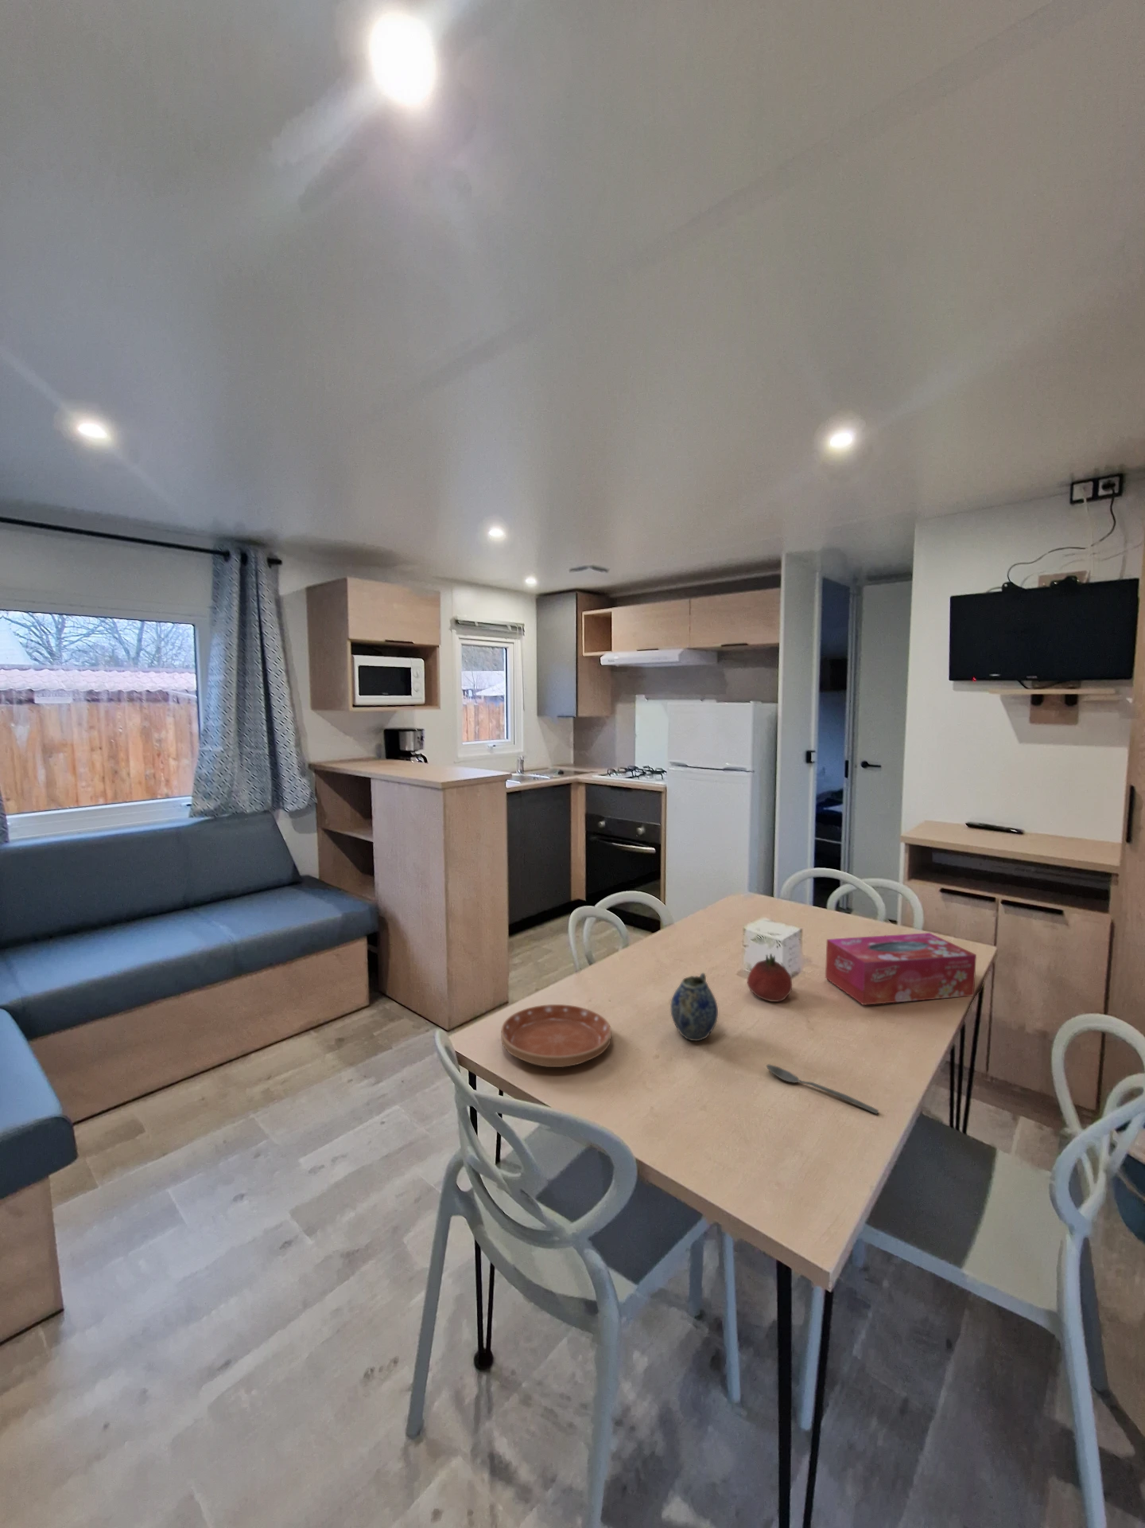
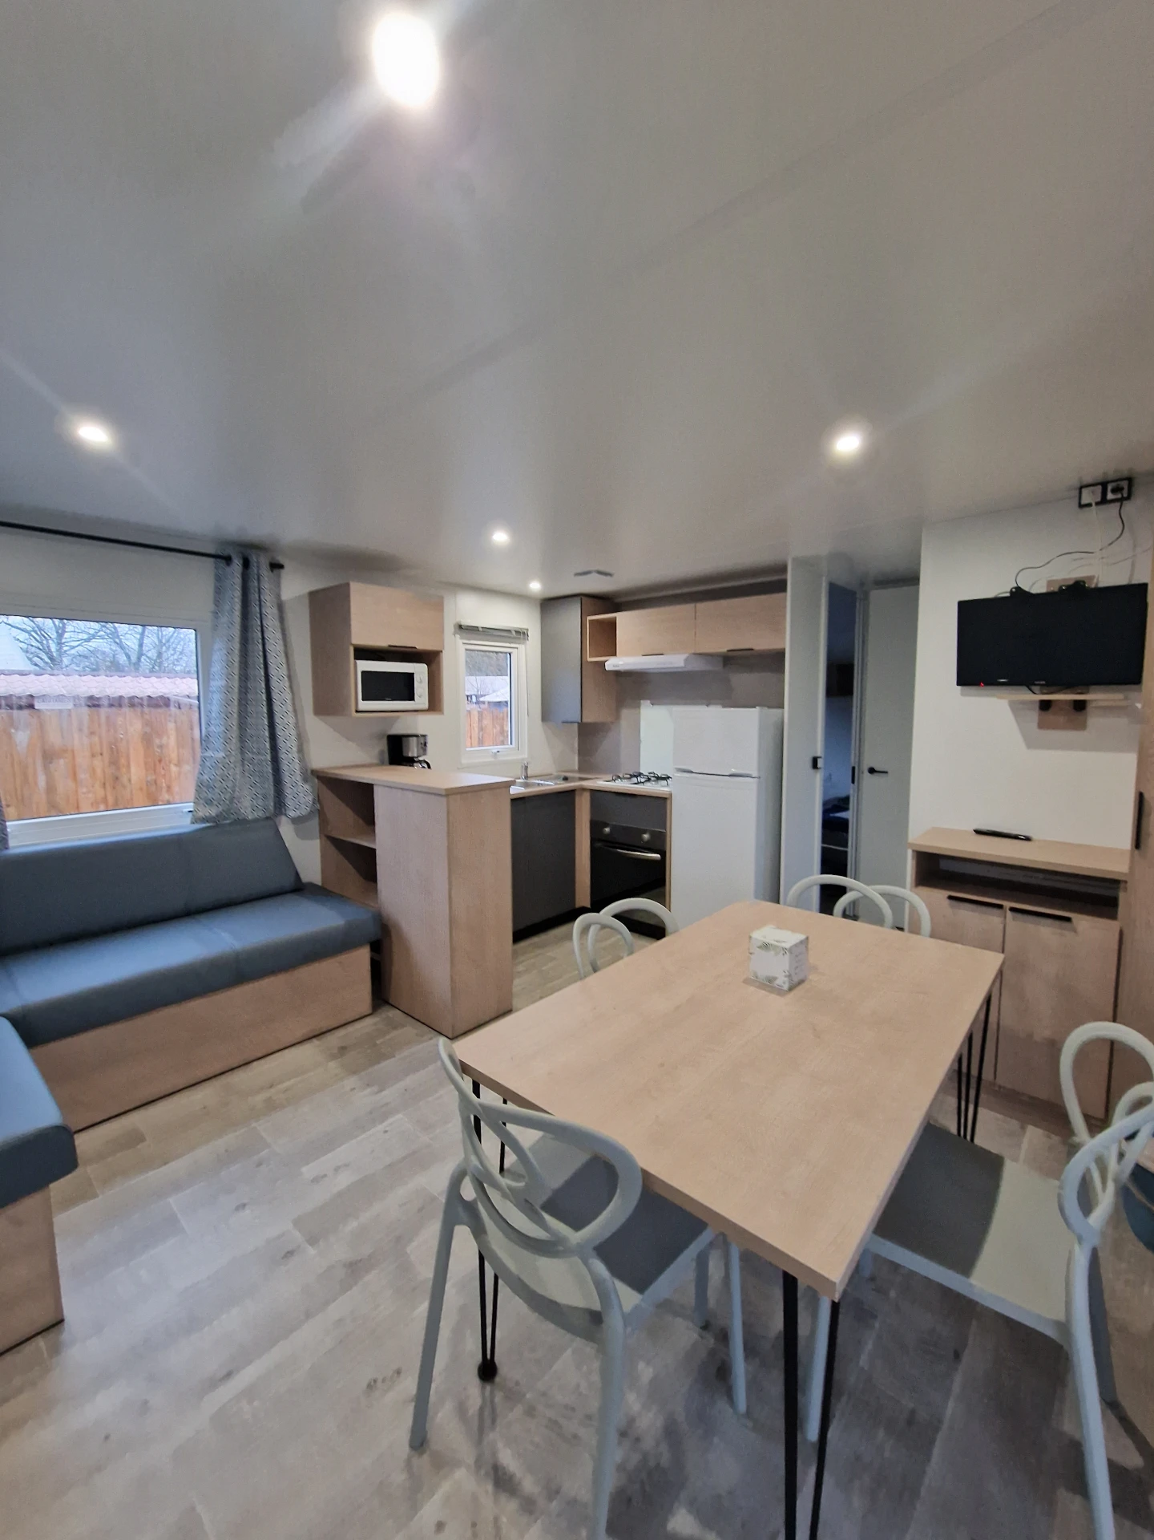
- fruit [747,953,793,1002]
- saucer [500,1003,612,1068]
- tissue box [825,932,978,1006]
- teapot [670,972,719,1042]
- spoon [766,1064,879,1115]
